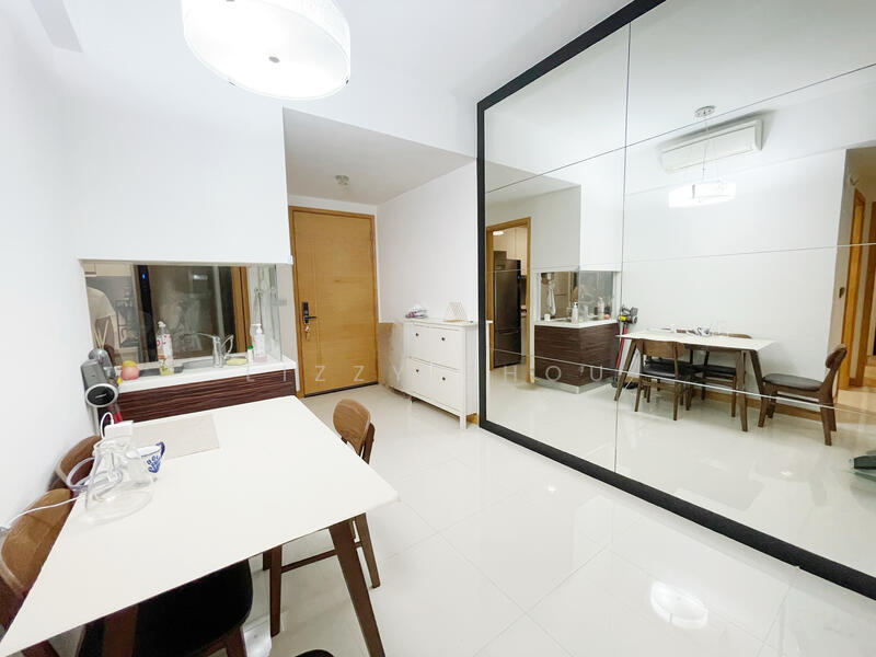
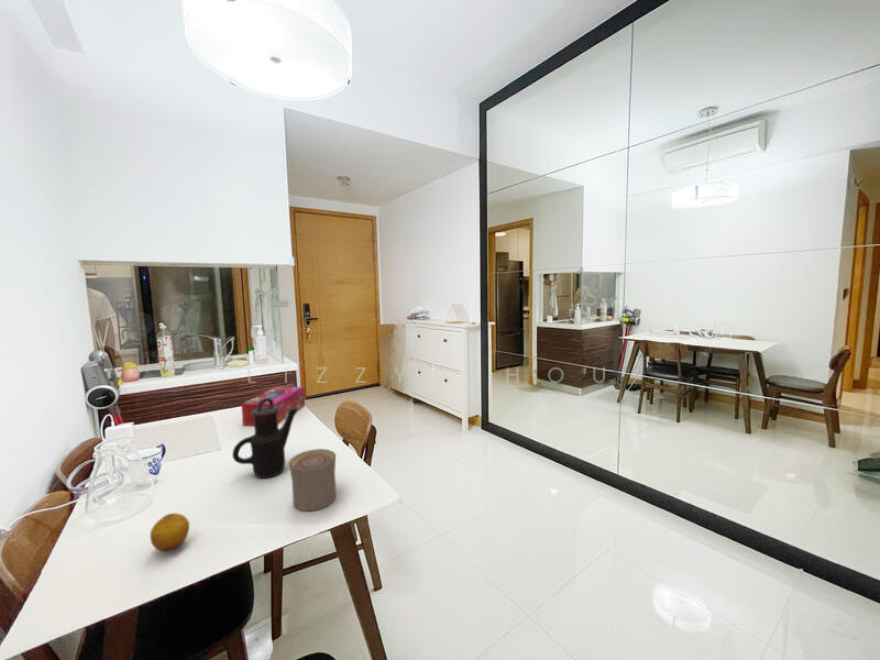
+ teapot [231,398,300,479]
+ tissue box [240,386,306,427]
+ cup [288,448,337,512]
+ fruit [150,513,190,553]
